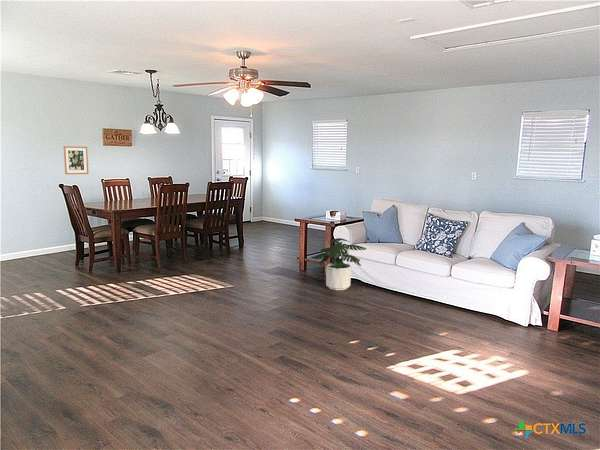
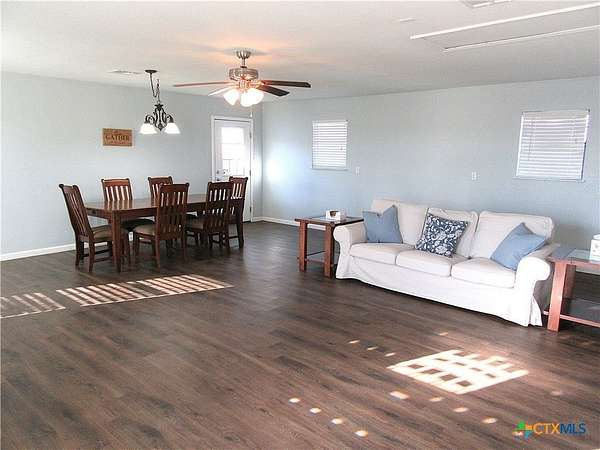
- potted plant [310,237,368,291]
- wall art [63,145,90,175]
